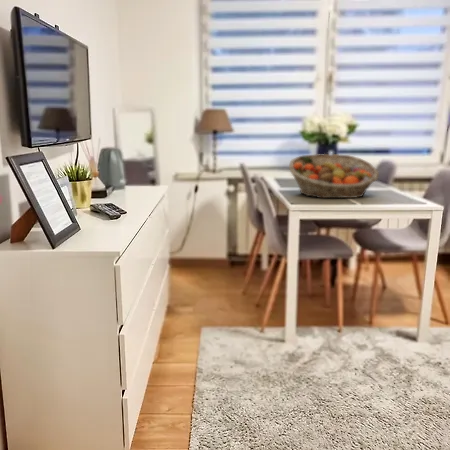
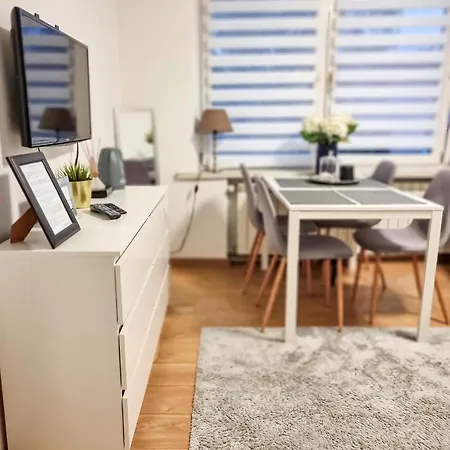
- fruit basket [288,153,380,199]
